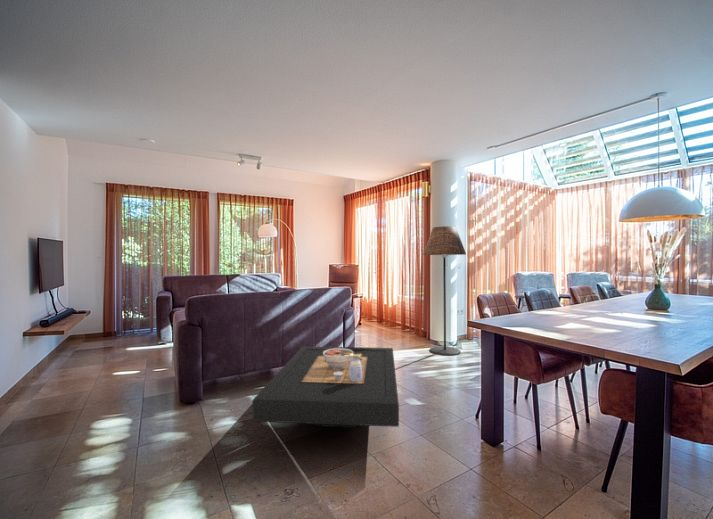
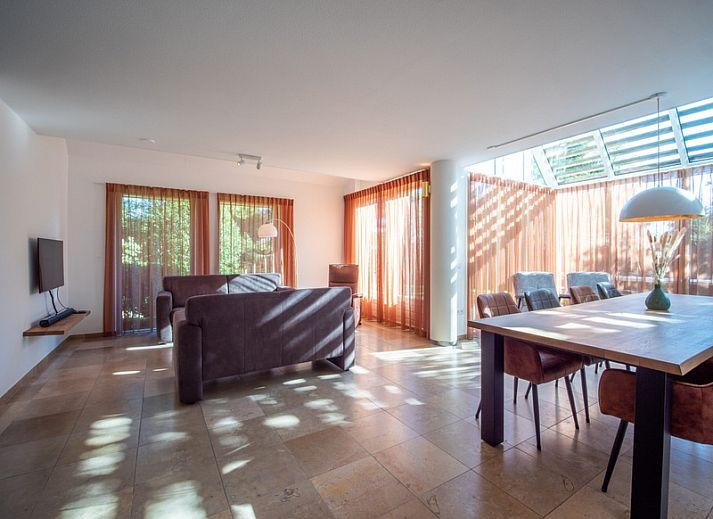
- coffee table [251,345,400,429]
- floor lamp [422,225,467,357]
